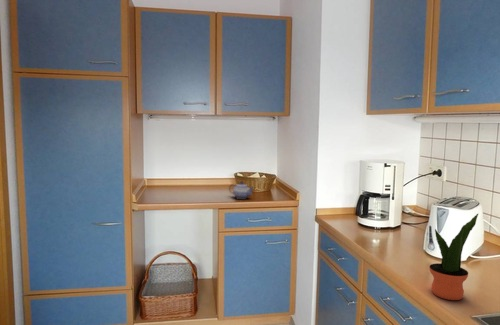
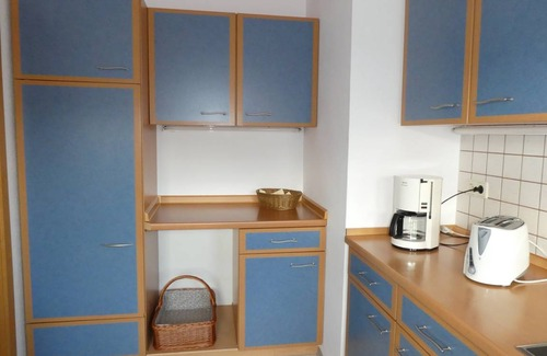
- teapot [228,181,255,200]
- potted plant [428,213,479,301]
